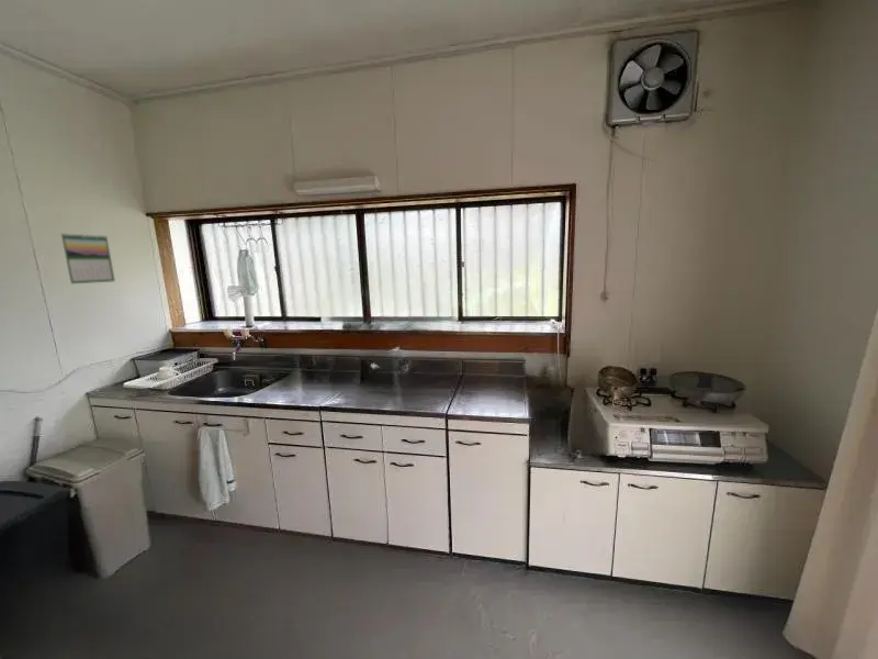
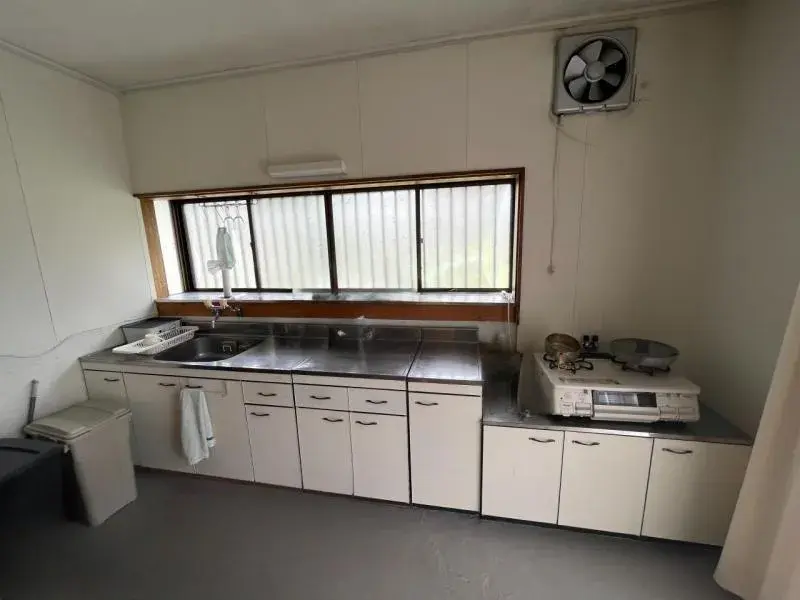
- calendar [59,232,116,284]
